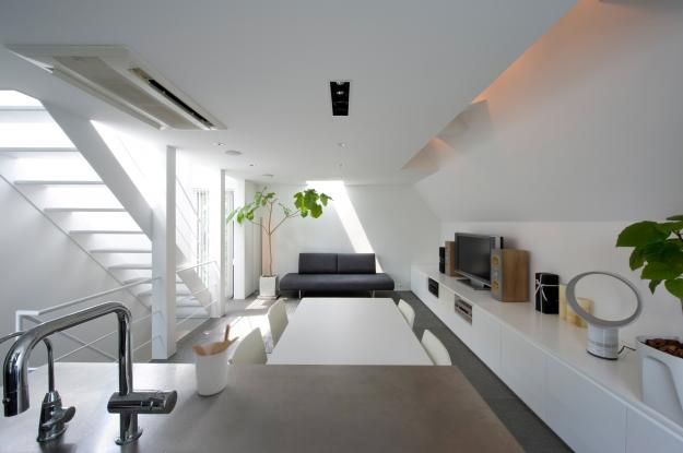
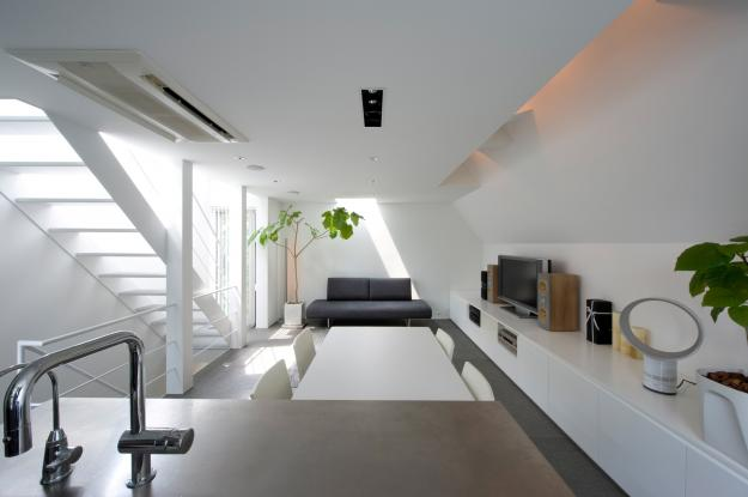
- utensil holder [189,323,240,396]
